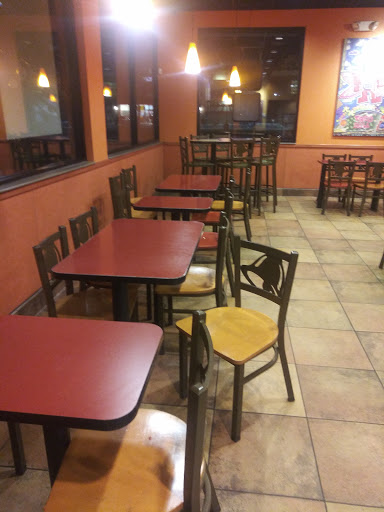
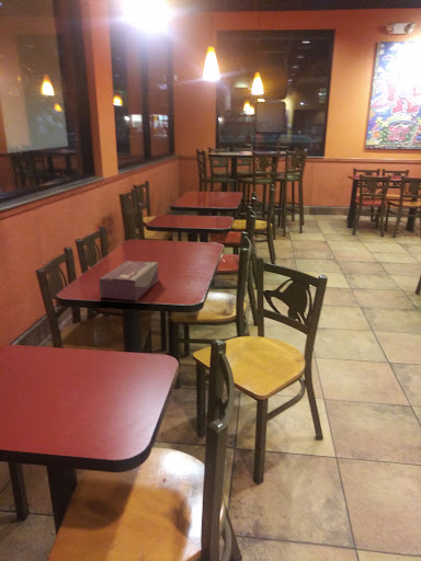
+ tissue box [98,260,160,301]
